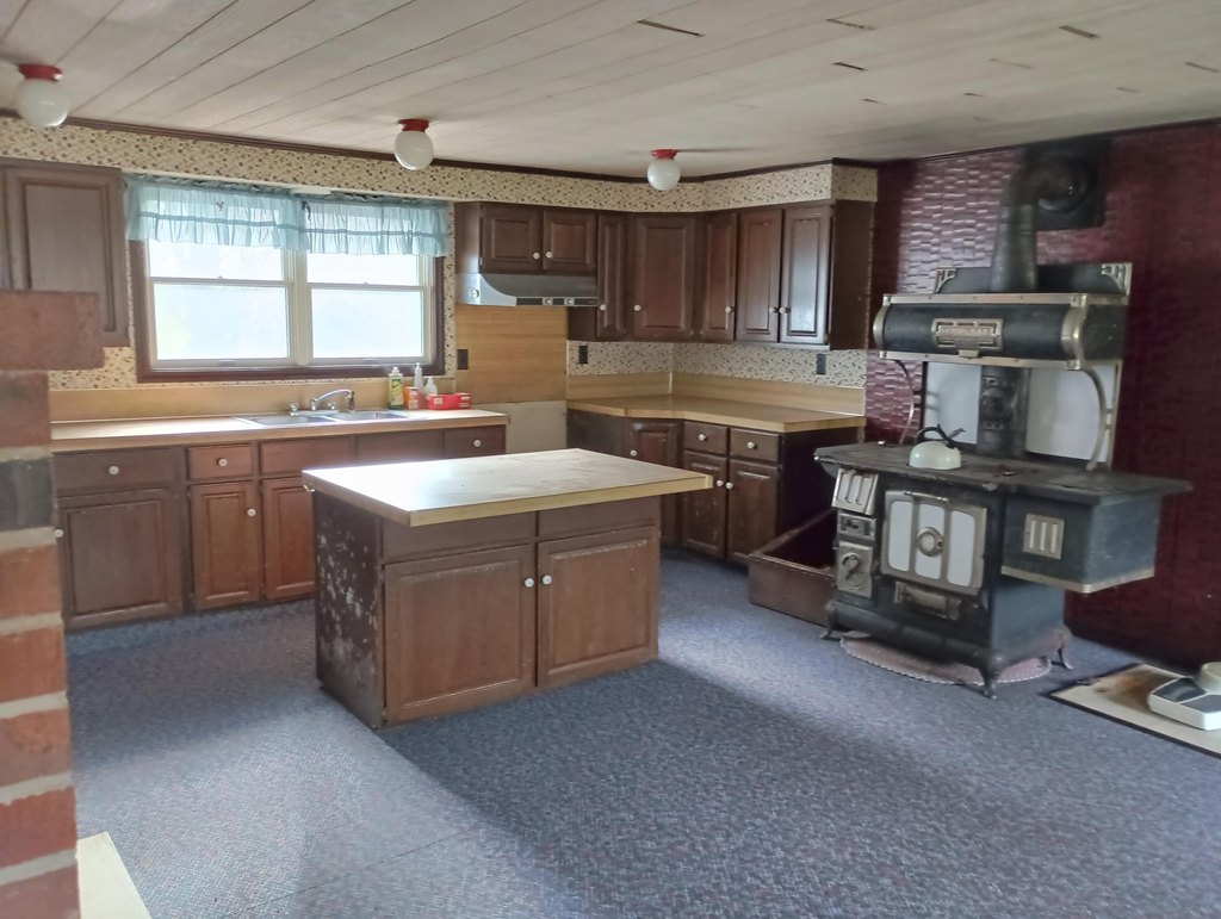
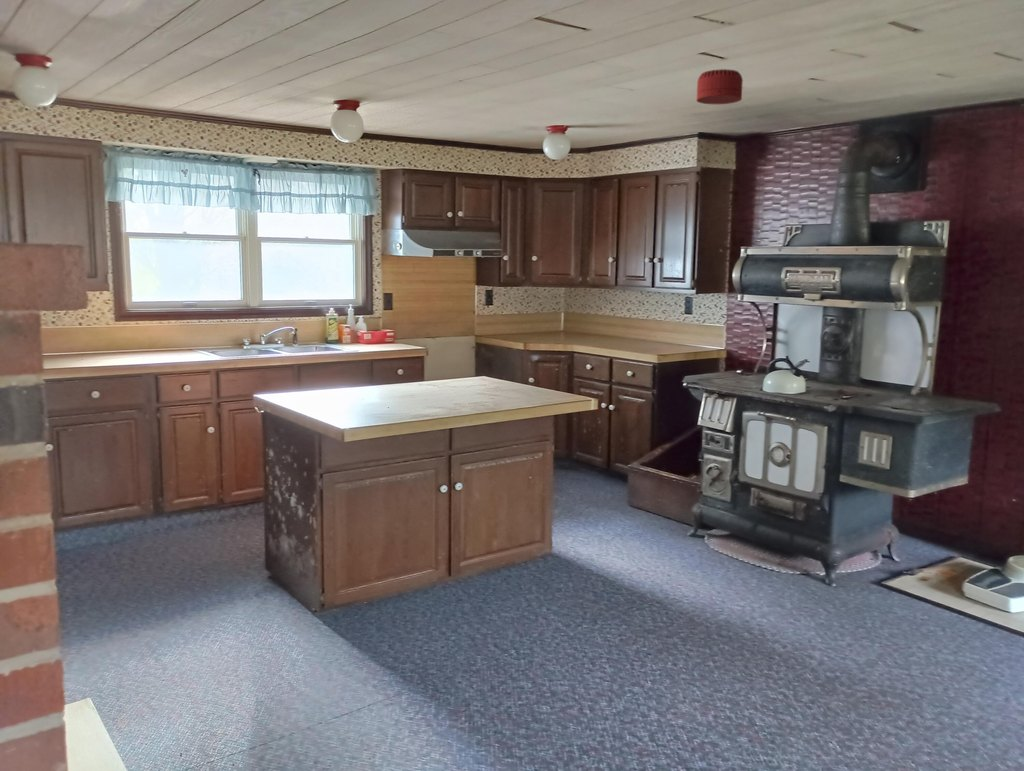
+ smoke detector [696,68,744,105]
